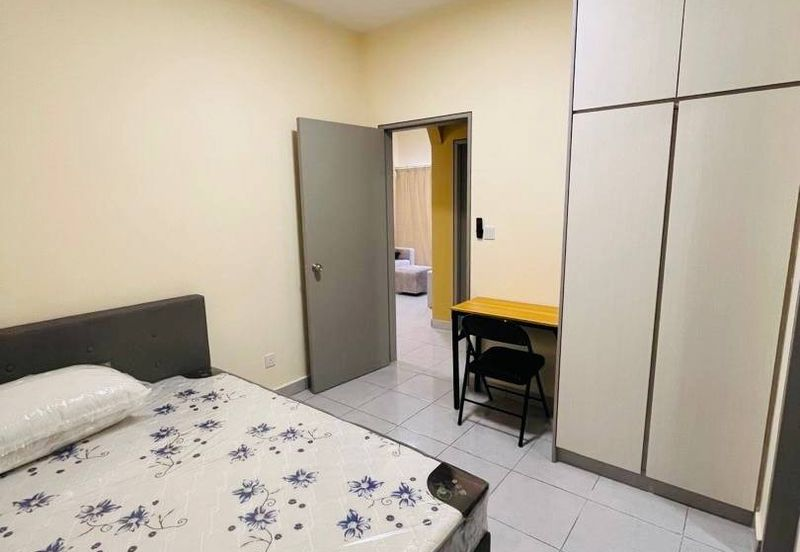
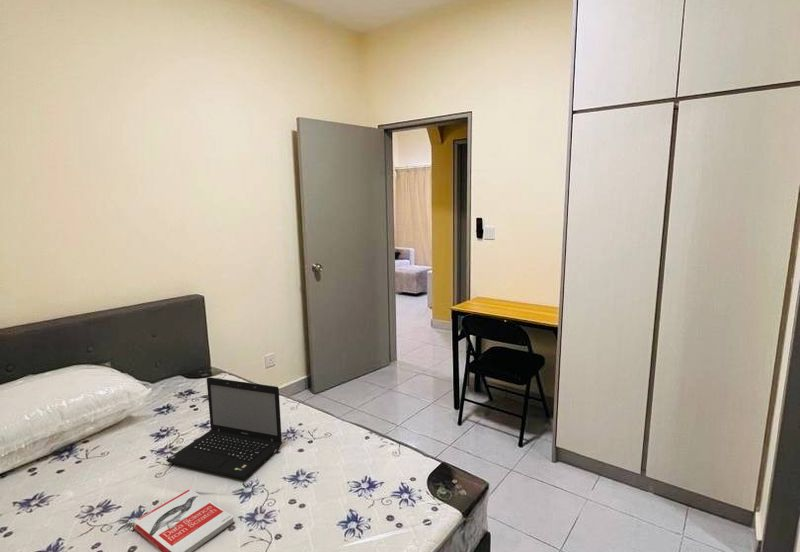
+ book [131,488,235,552]
+ laptop [165,376,283,480]
